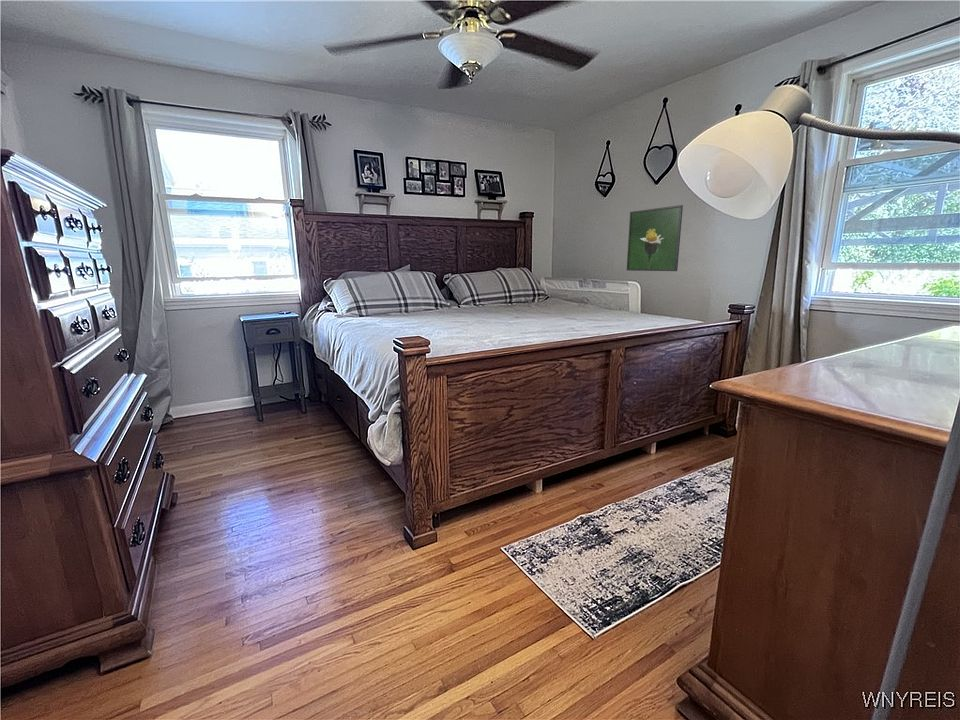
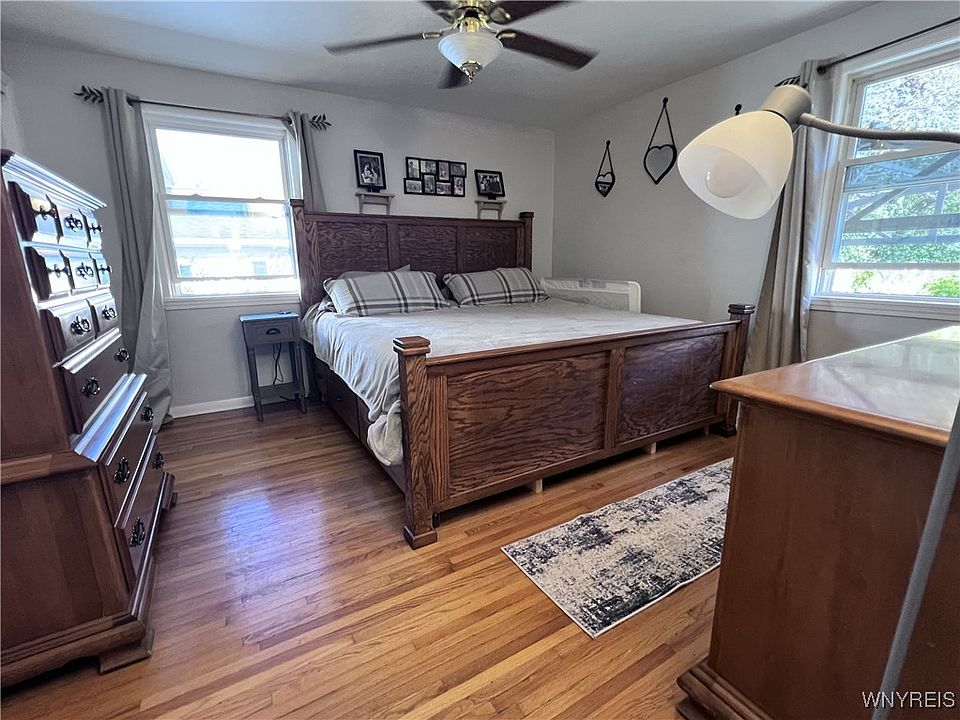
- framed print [626,204,684,272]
